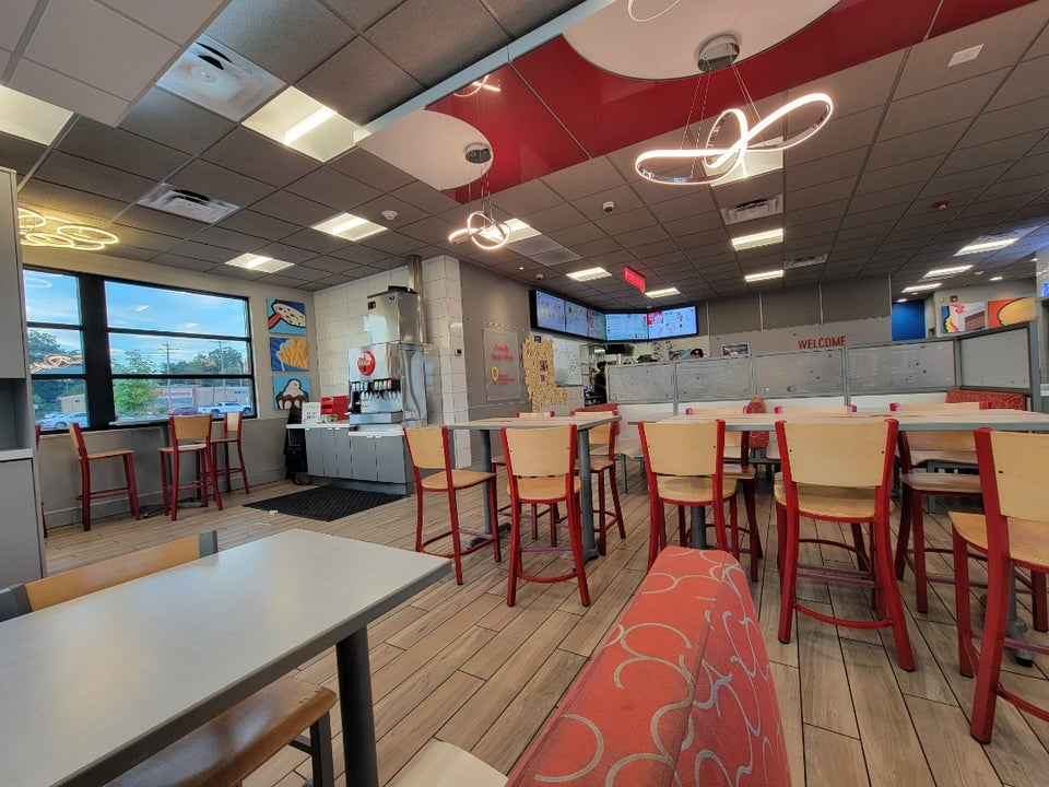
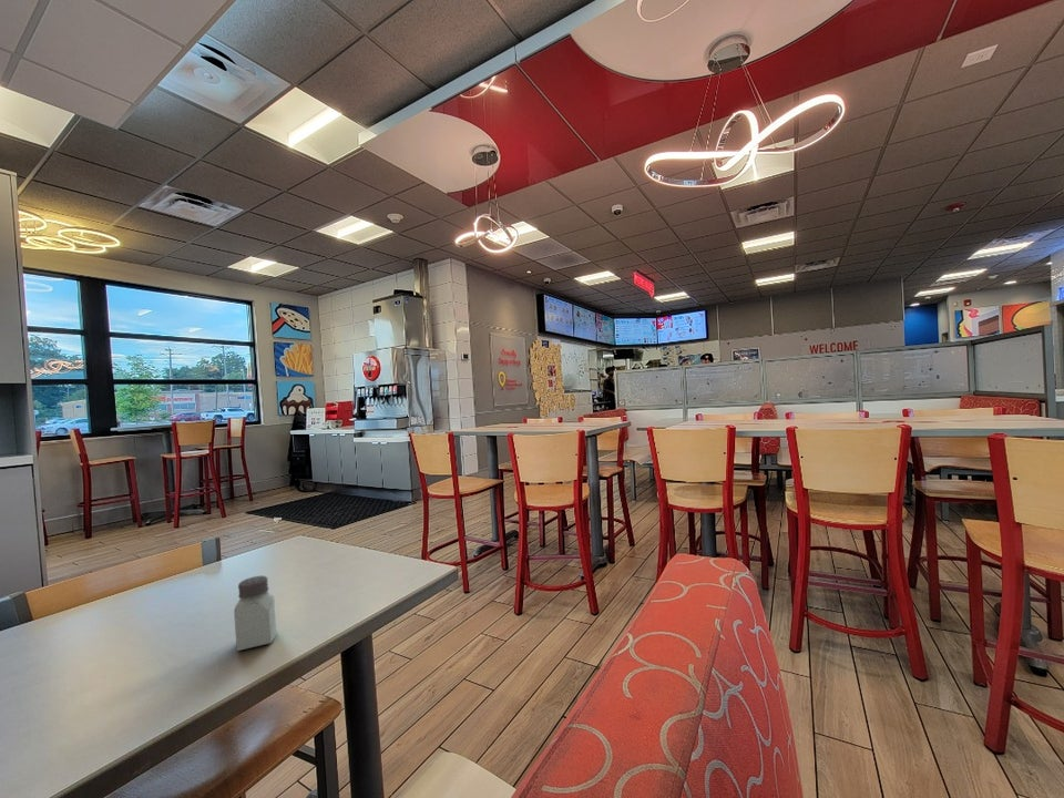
+ saltshaker [233,575,278,652]
